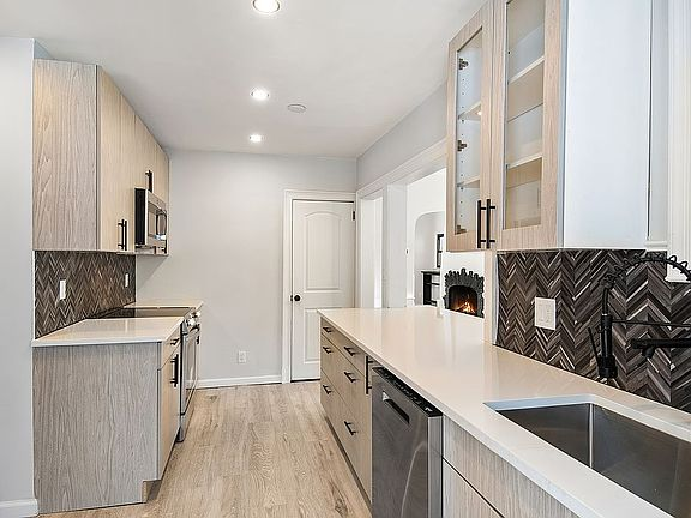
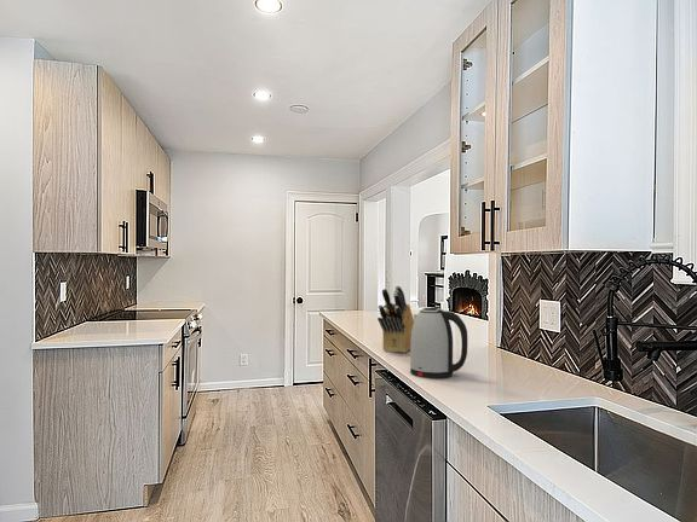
+ kettle [409,306,468,379]
+ knife block [376,285,414,354]
